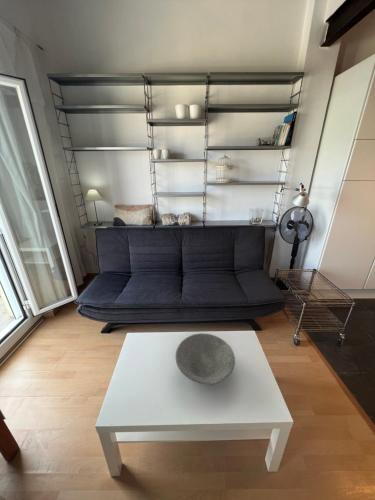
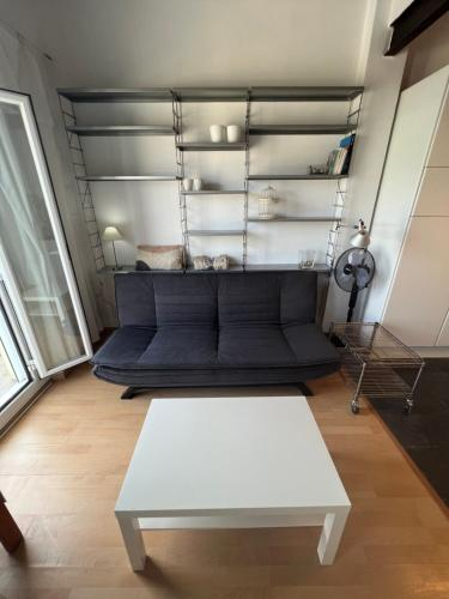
- bowl [175,333,236,385]
